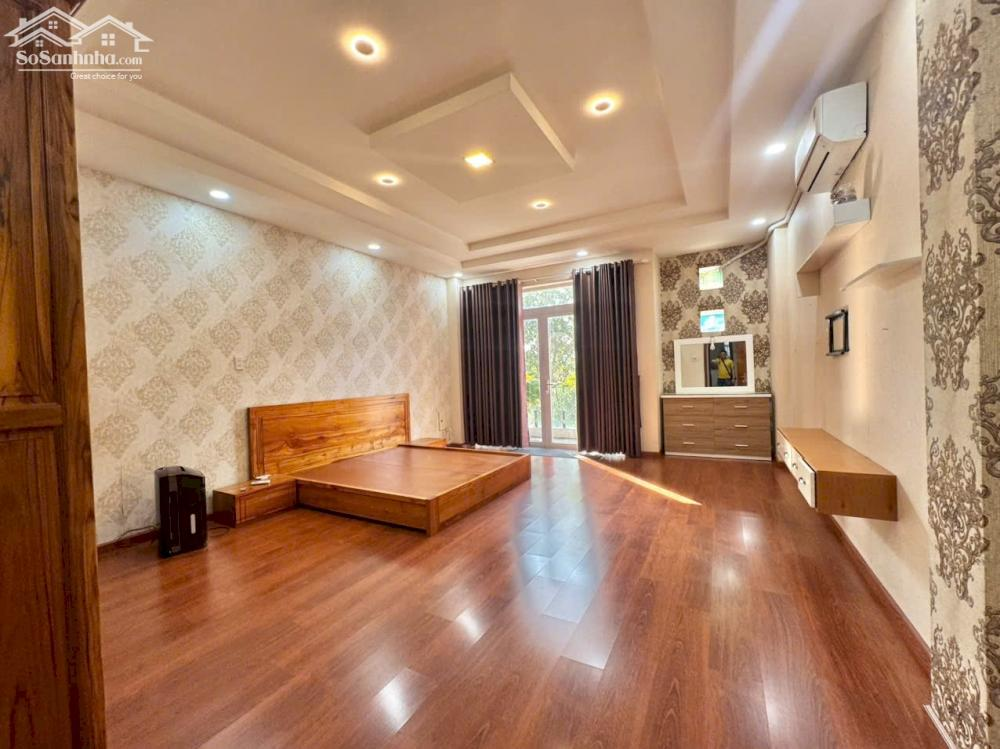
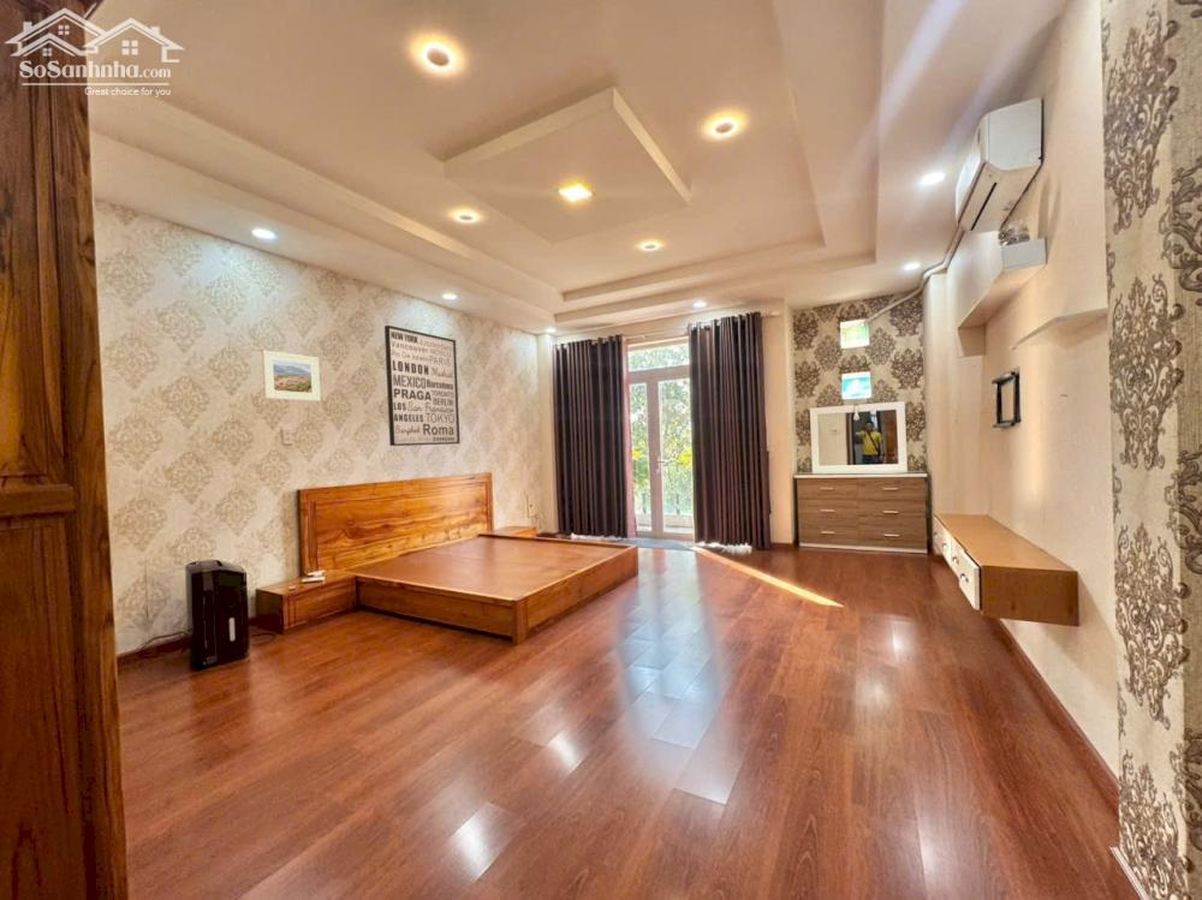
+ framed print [261,350,322,403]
+ wall art [383,324,462,447]
